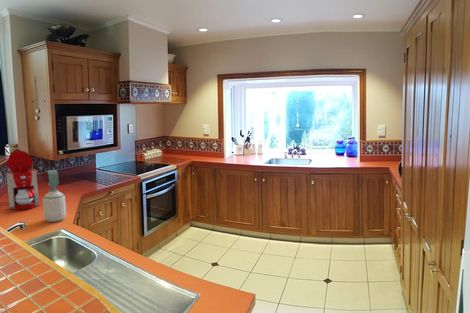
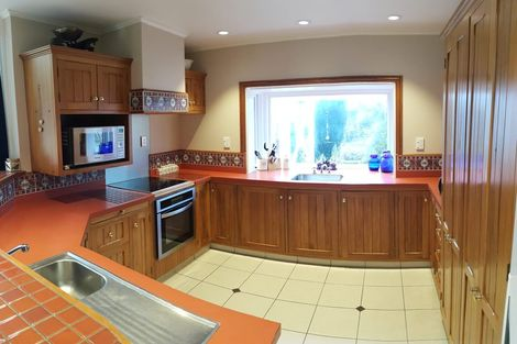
- coffee maker [0,149,40,210]
- soap bottle [42,169,67,223]
